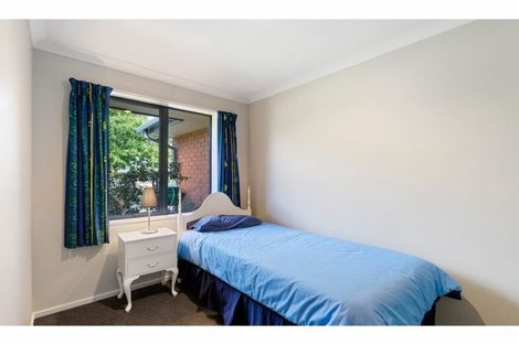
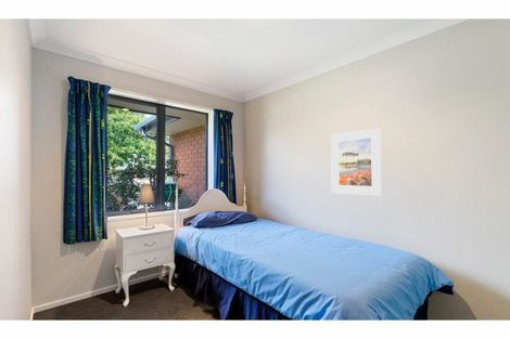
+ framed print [330,127,383,196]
